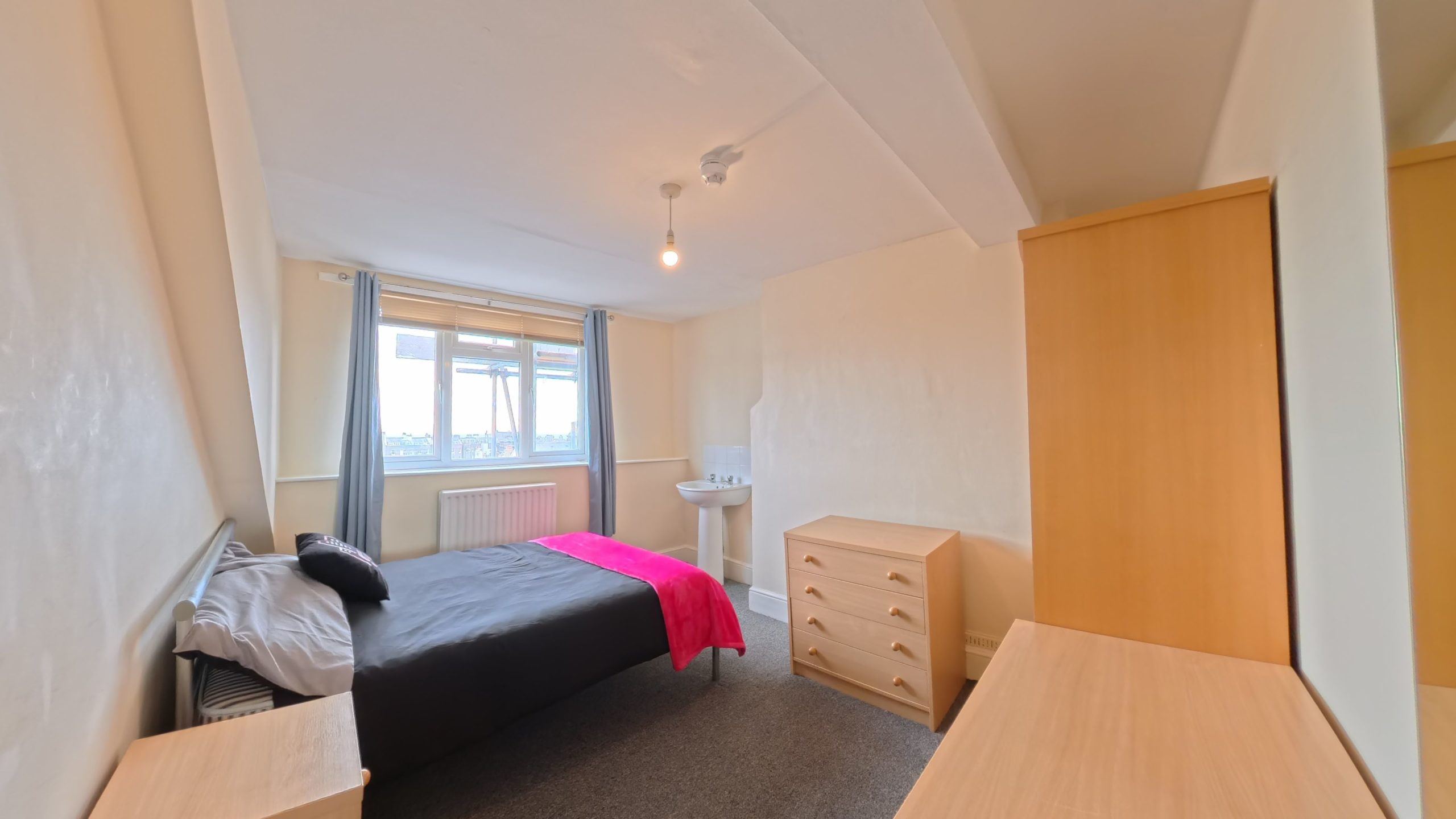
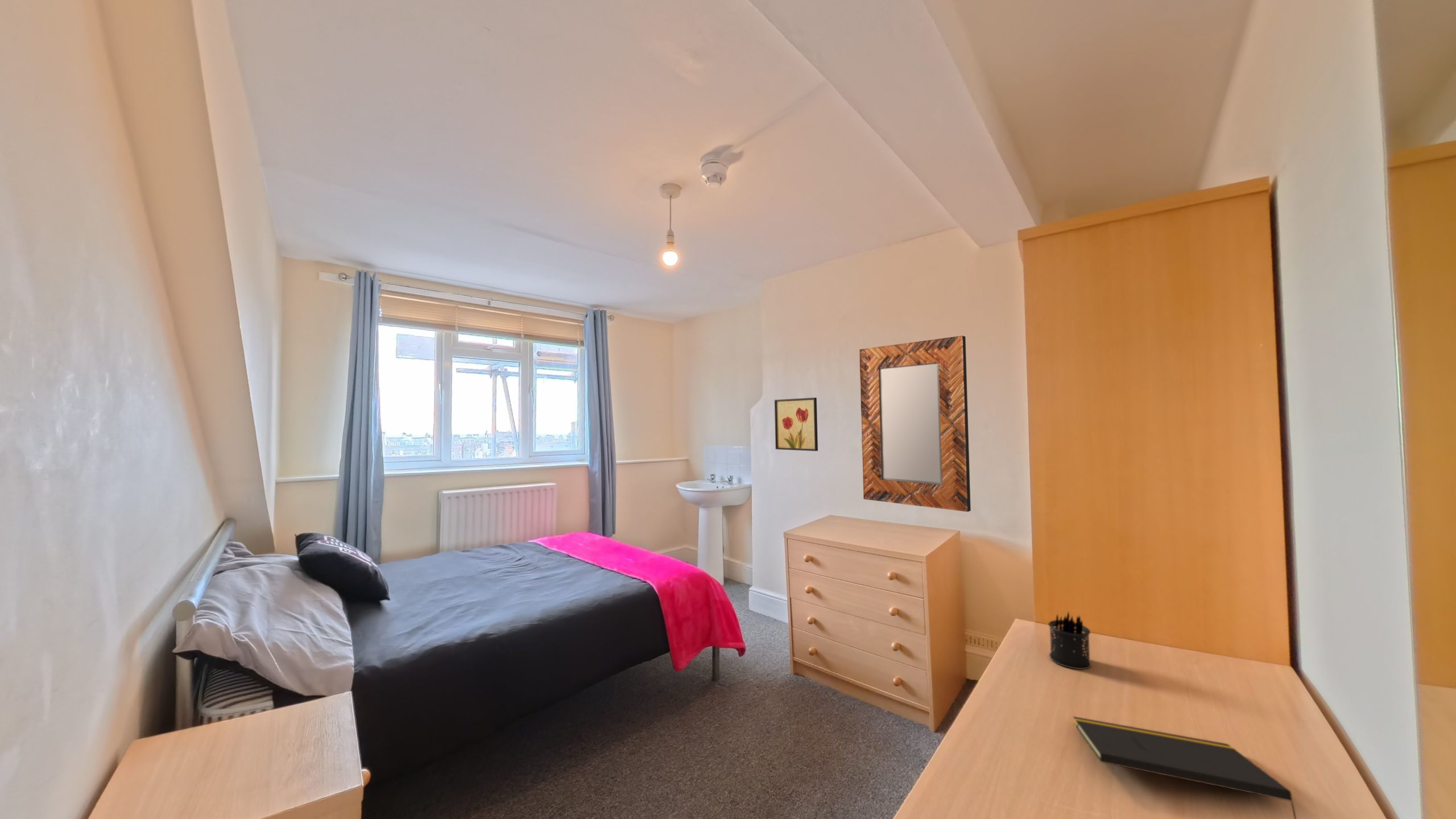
+ wall art [774,397,818,452]
+ notepad [1073,716,1297,819]
+ home mirror [859,335,971,512]
+ pen holder [1048,611,1092,670]
